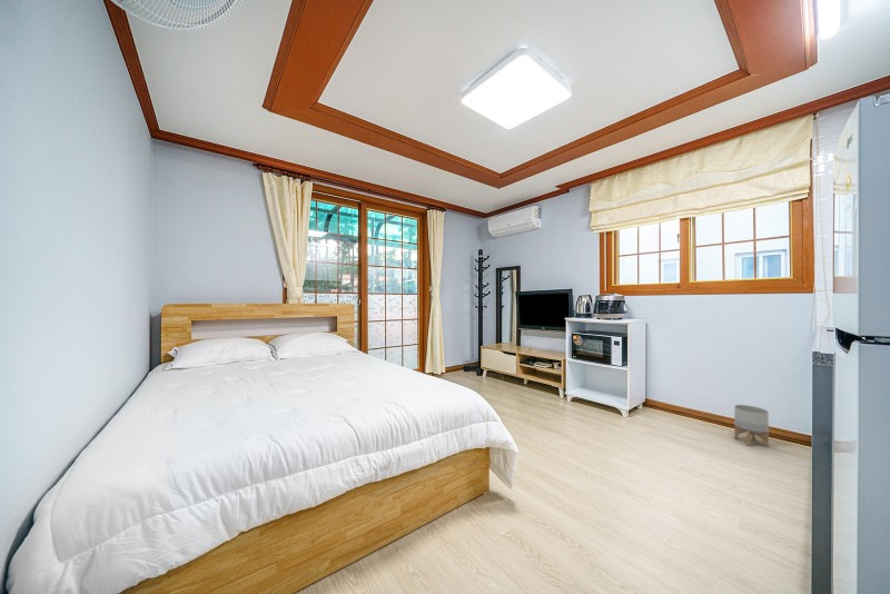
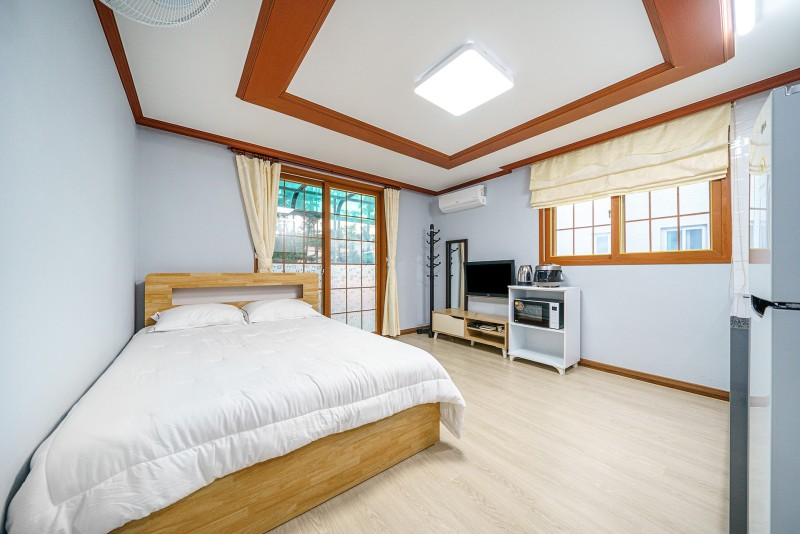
- planter [733,404,770,448]
